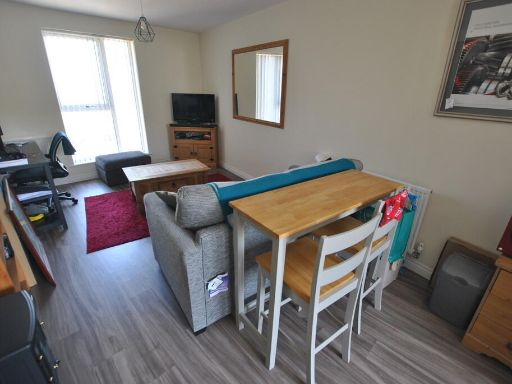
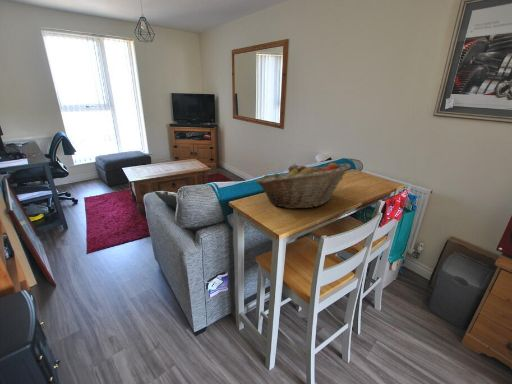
+ fruit basket [255,162,352,210]
